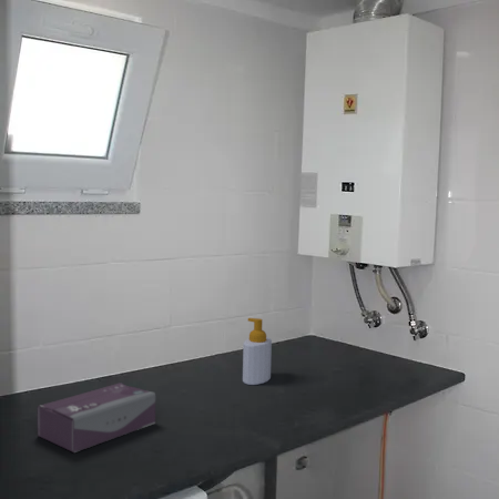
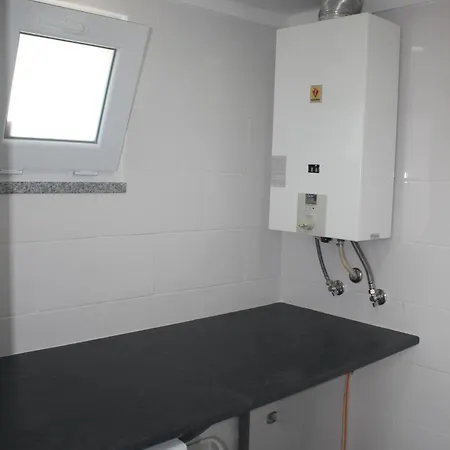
- tissue box [37,381,156,454]
- soap bottle [242,317,273,386]
